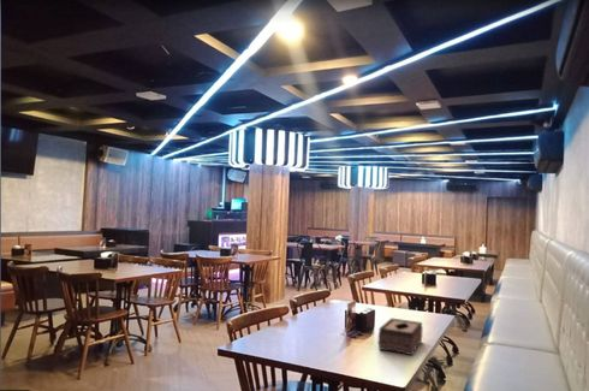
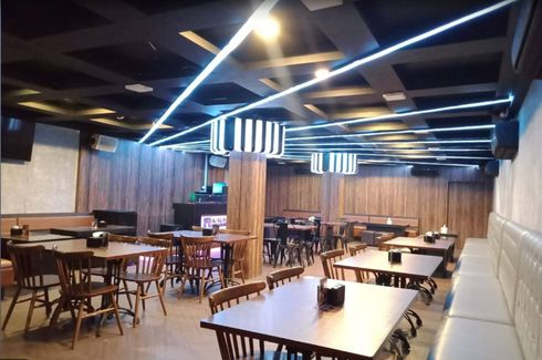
- tissue box [377,318,424,356]
